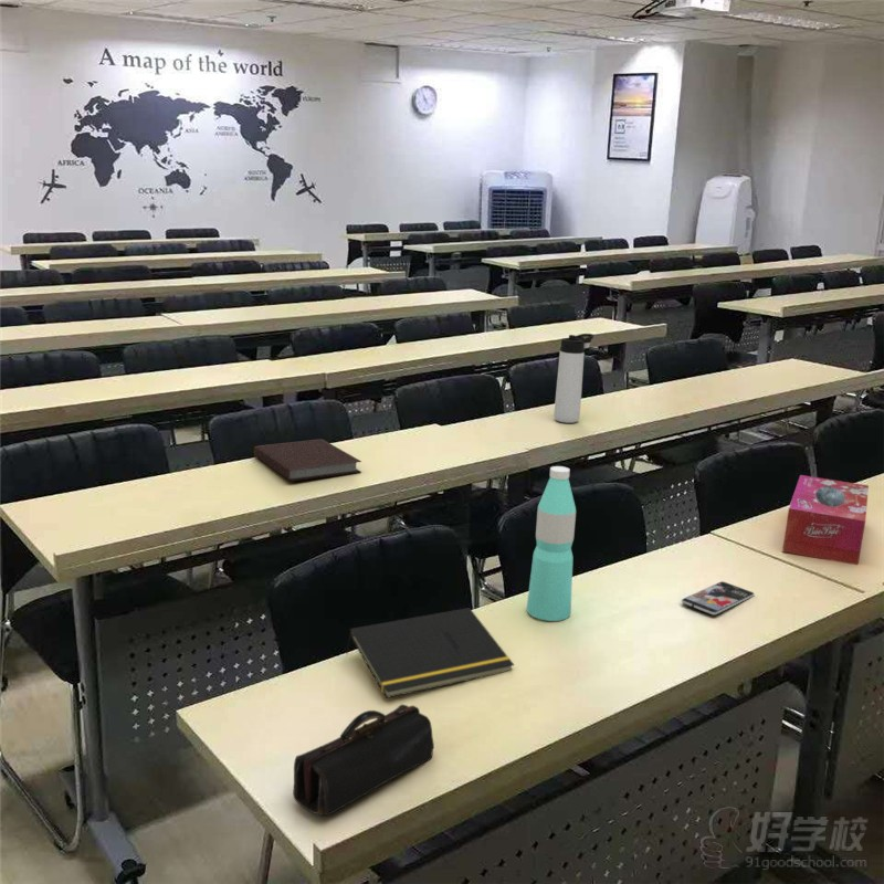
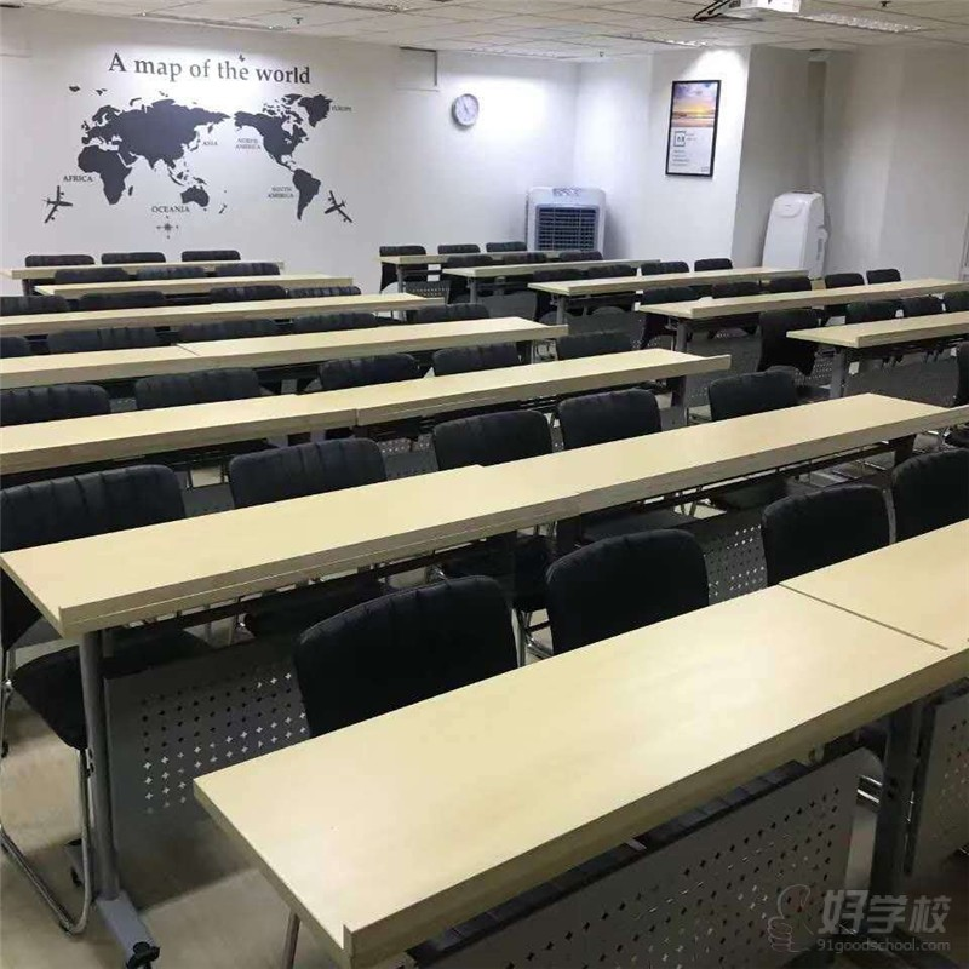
- pencil case [292,704,435,817]
- notebook [253,438,362,482]
- thermos bottle [552,333,594,424]
- notepad [345,607,515,699]
- tissue box [781,474,870,566]
- smartphone [681,580,756,617]
- water bottle [526,465,577,622]
